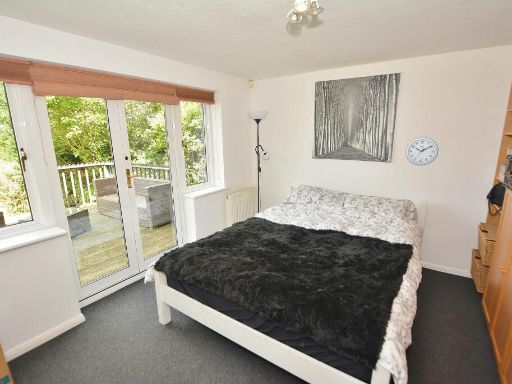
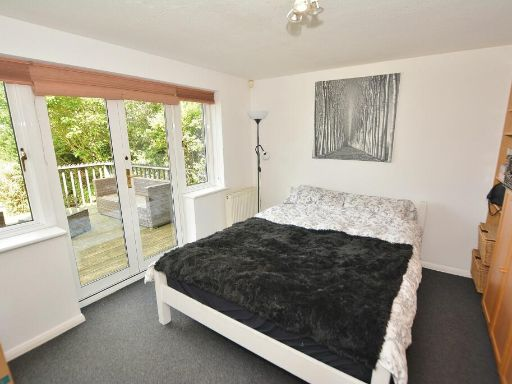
- wall clock [404,136,439,166]
